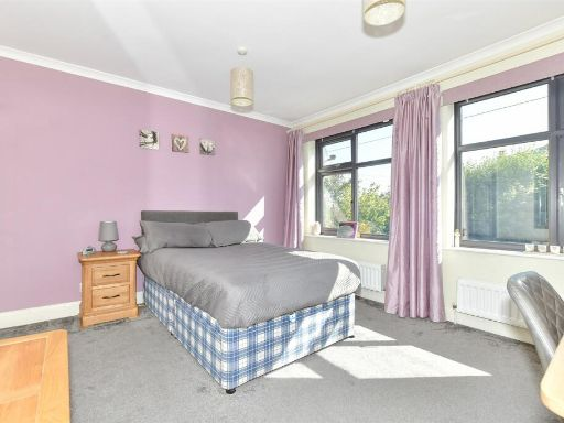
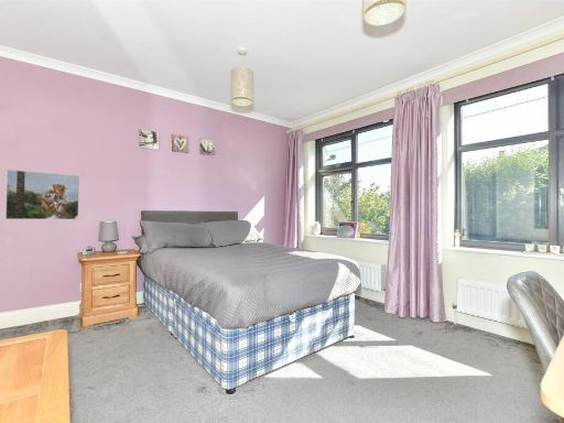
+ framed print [4,169,80,220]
